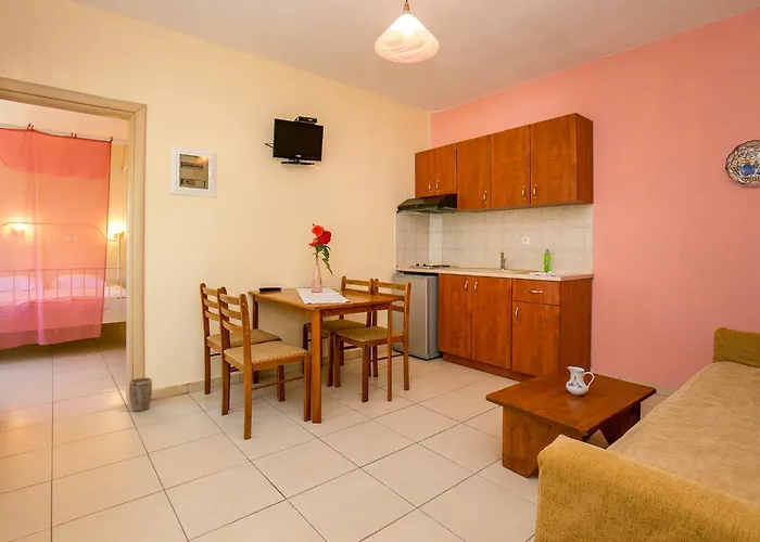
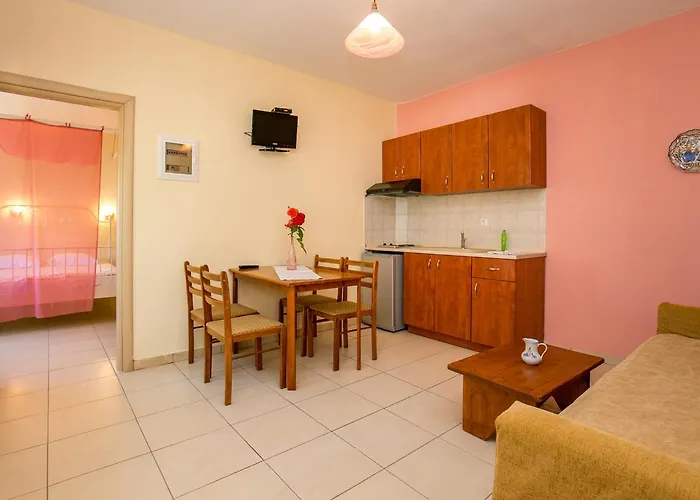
- plant pot [128,376,153,412]
